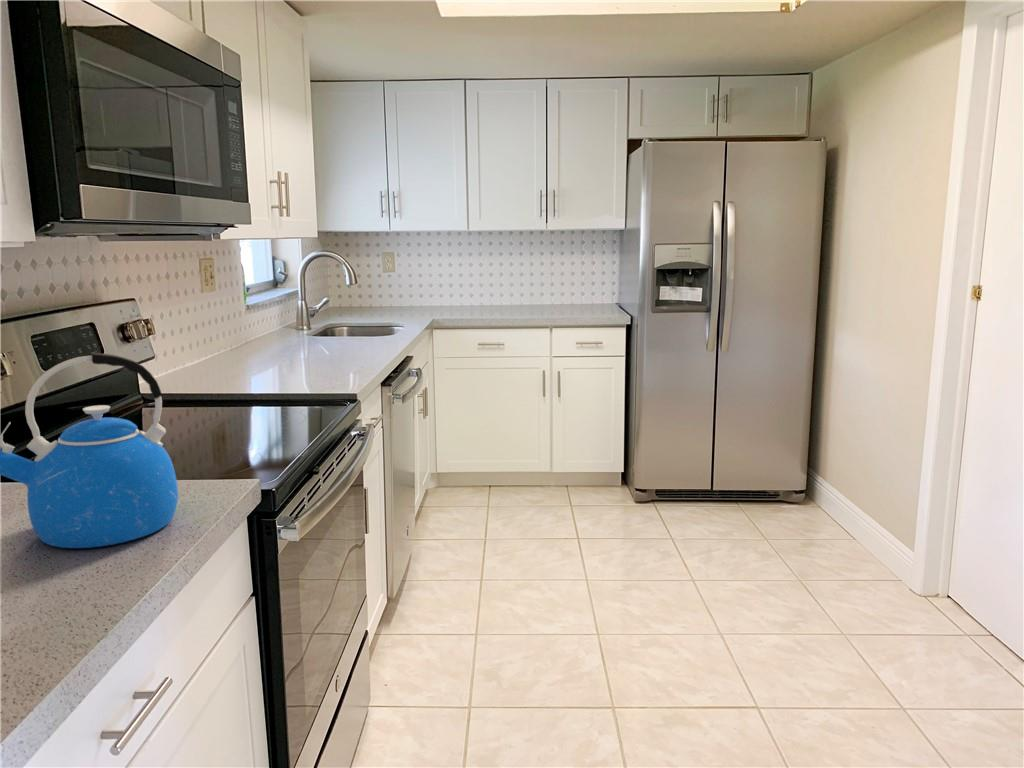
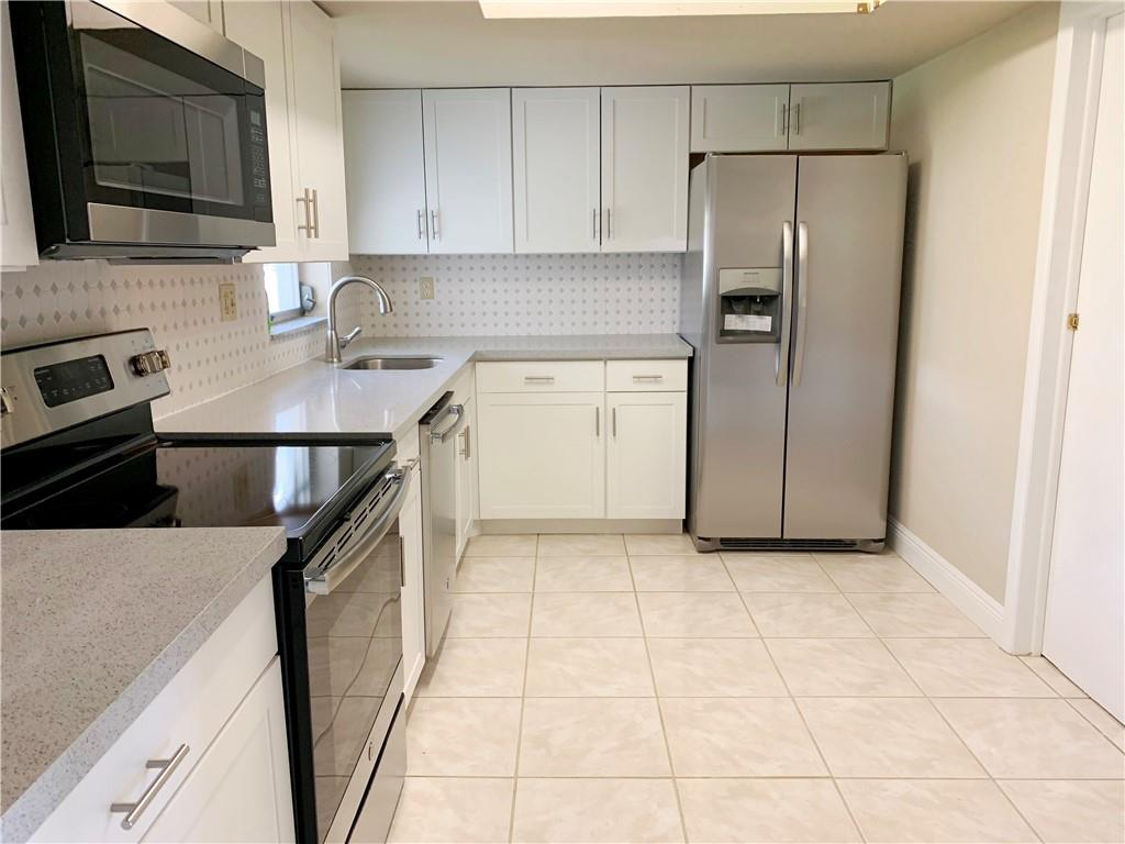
- kettle [0,351,179,549]
